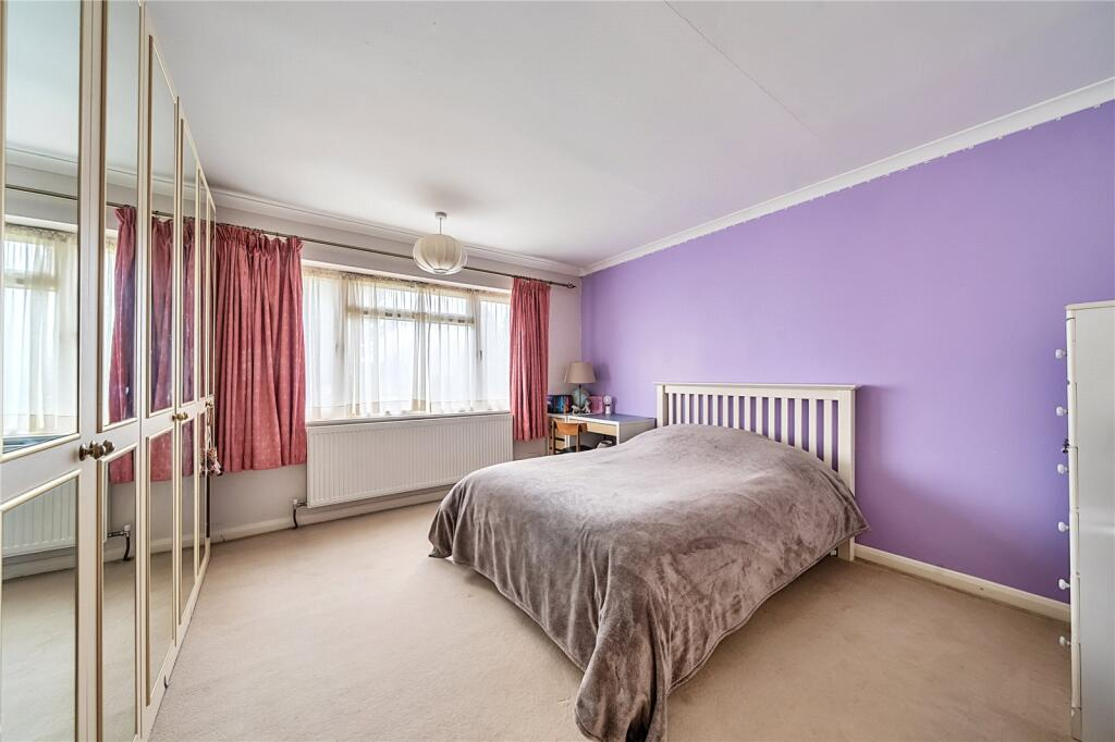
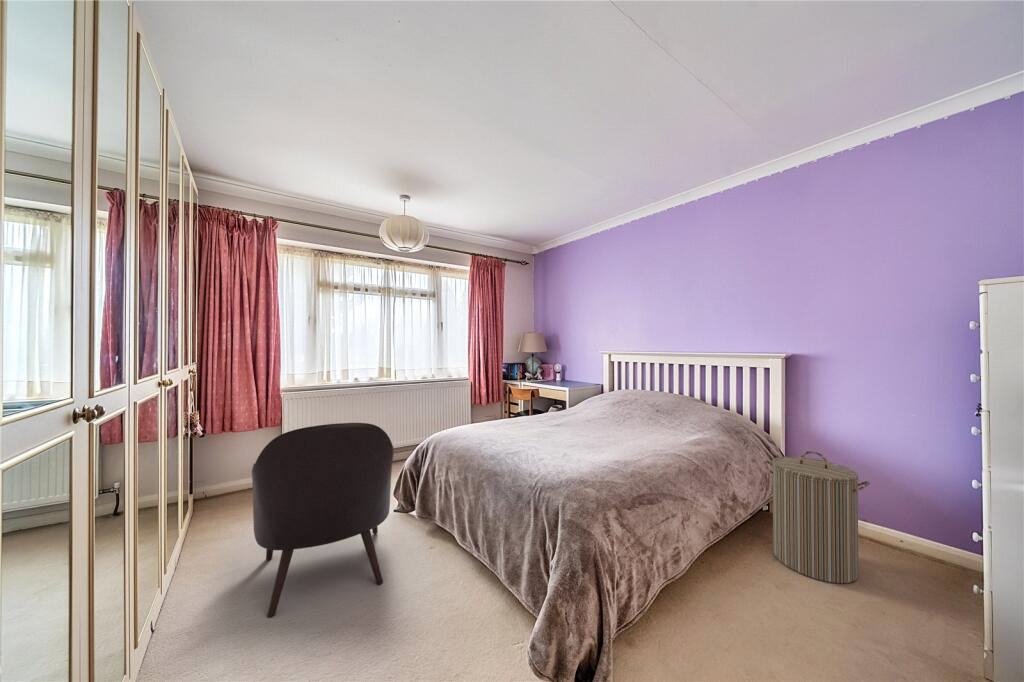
+ armchair [251,422,395,619]
+ laundry hamper [762,450,871,585]
